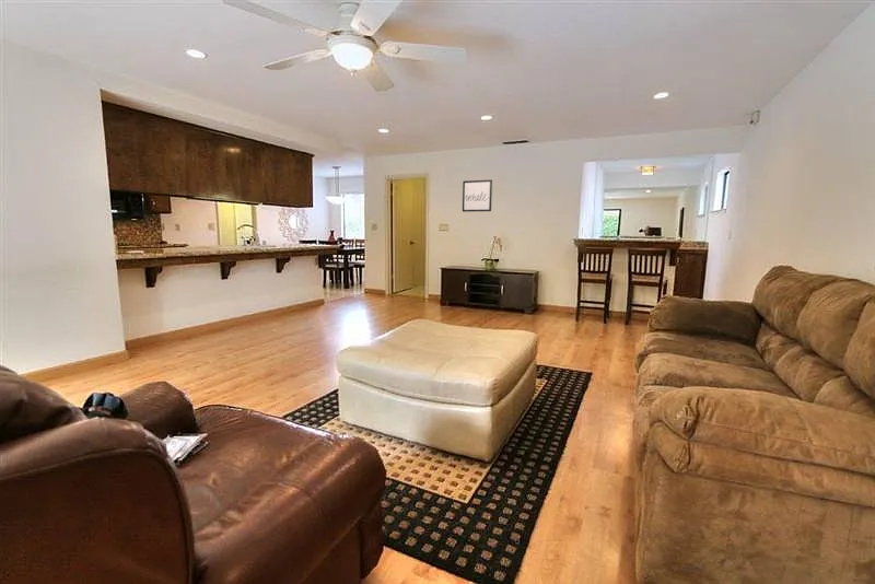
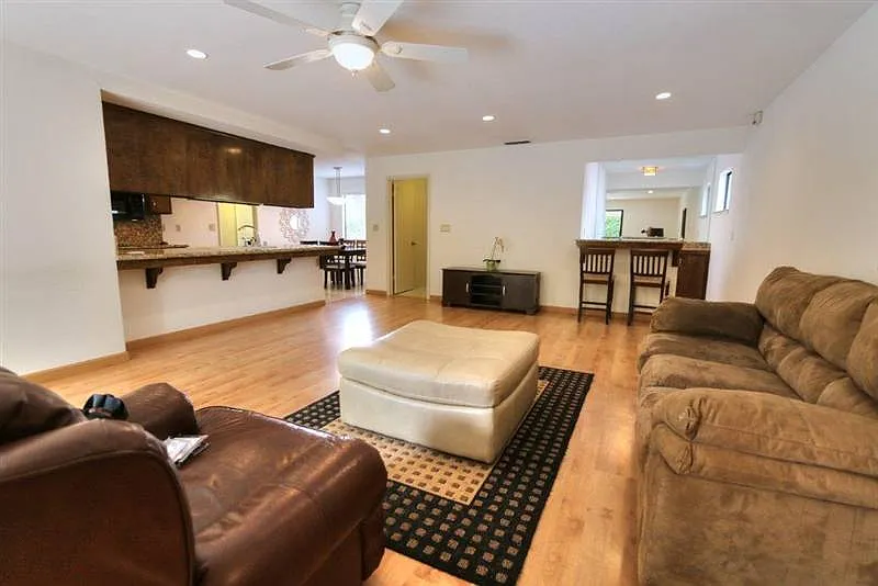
- wall art [462,178,493,213]
